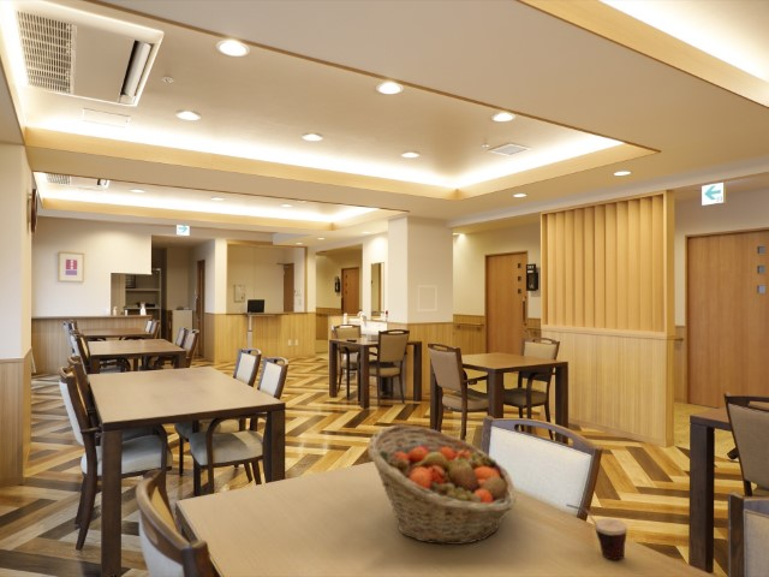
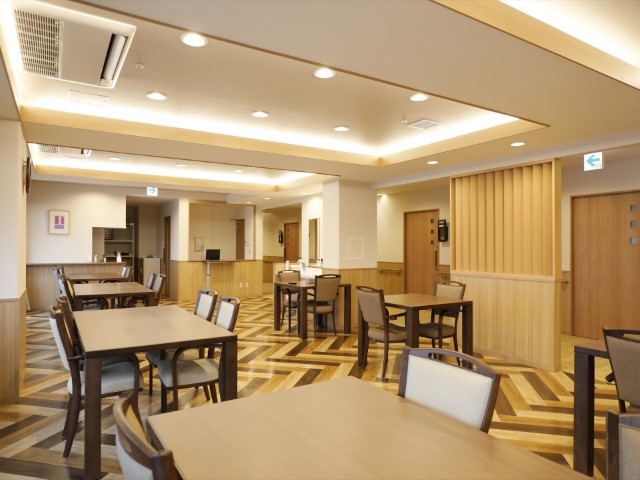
- cup [566,504,628,560]
- fruit basket [366,424,518,546]
